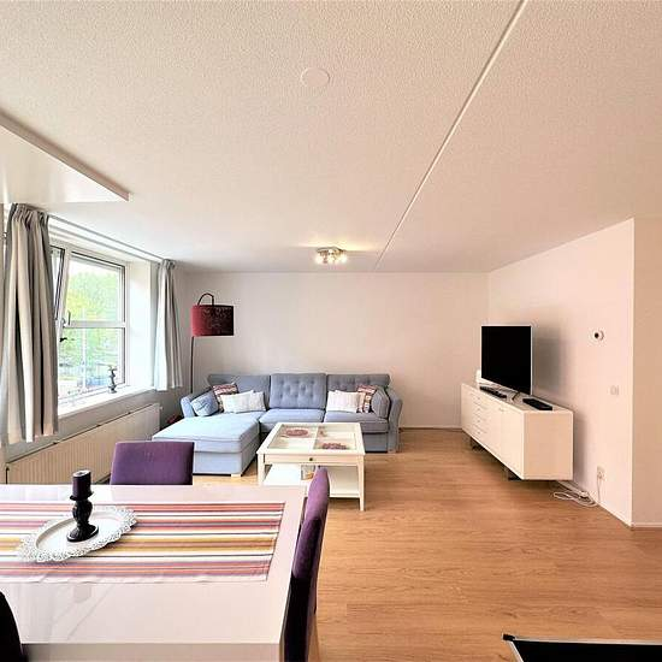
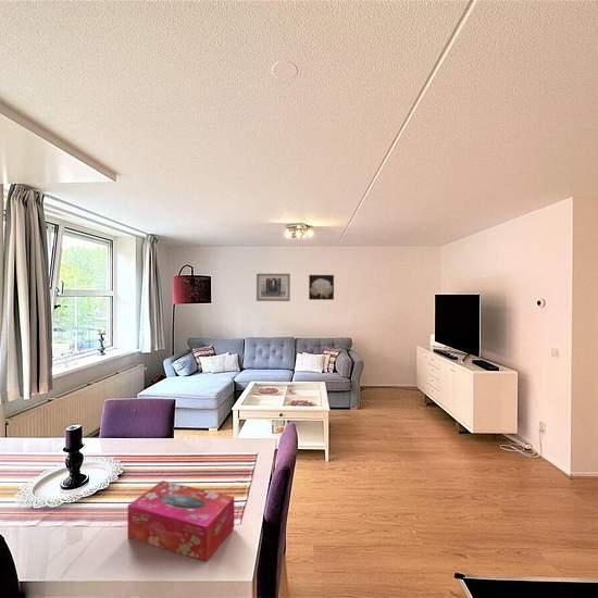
+ wall art [256,273,291,302]
+ tissue box [126,479,236,562]
+ wall art [308,274,335,301]
